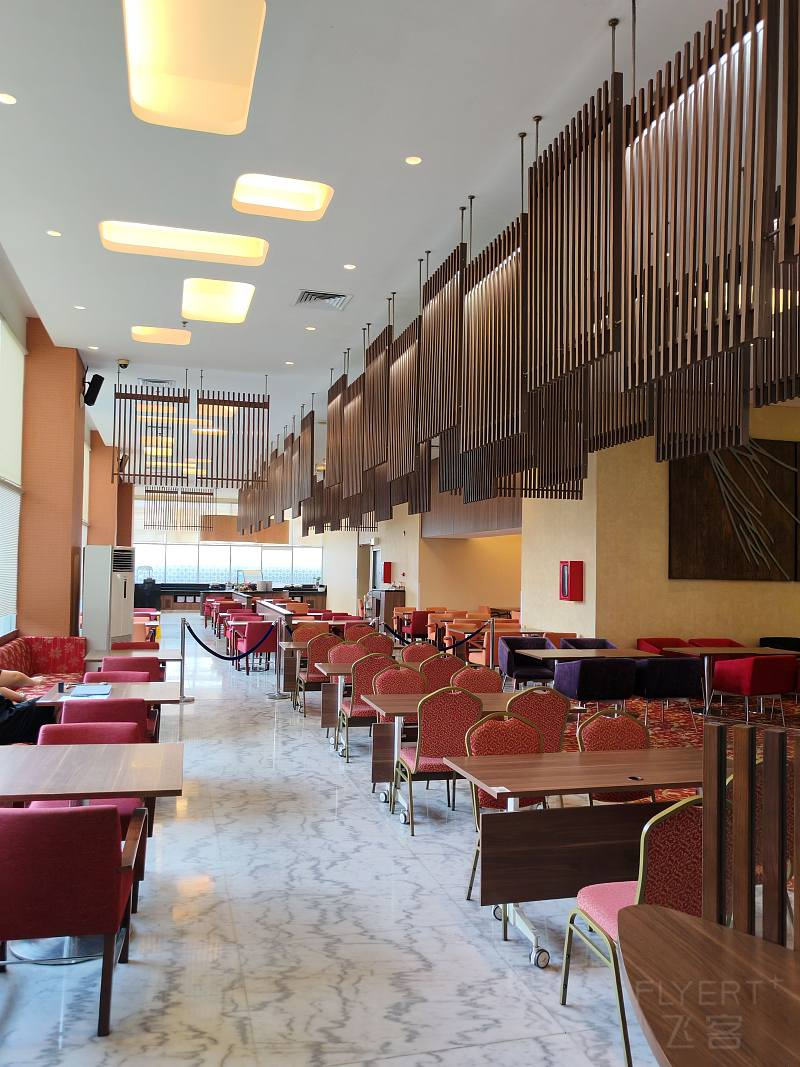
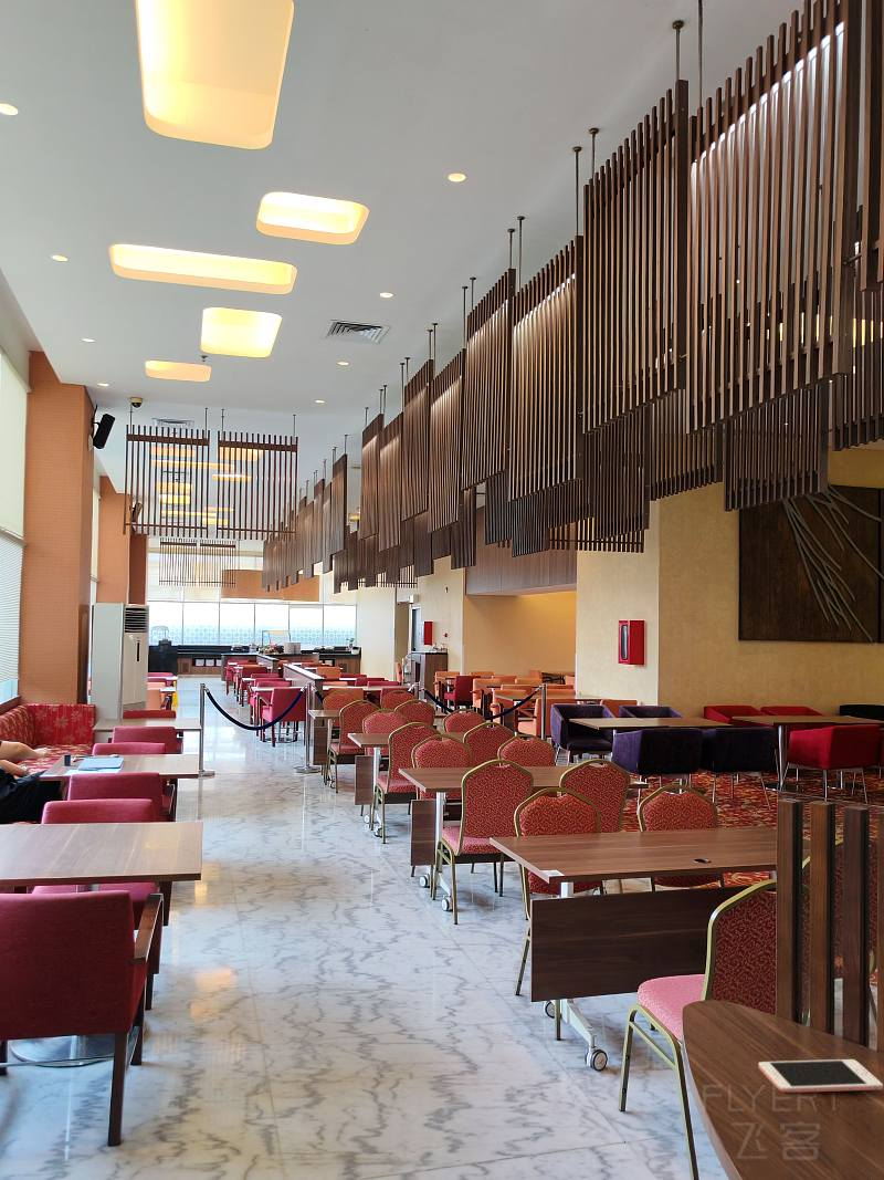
+ cell phone [758,1058,884,1094]
